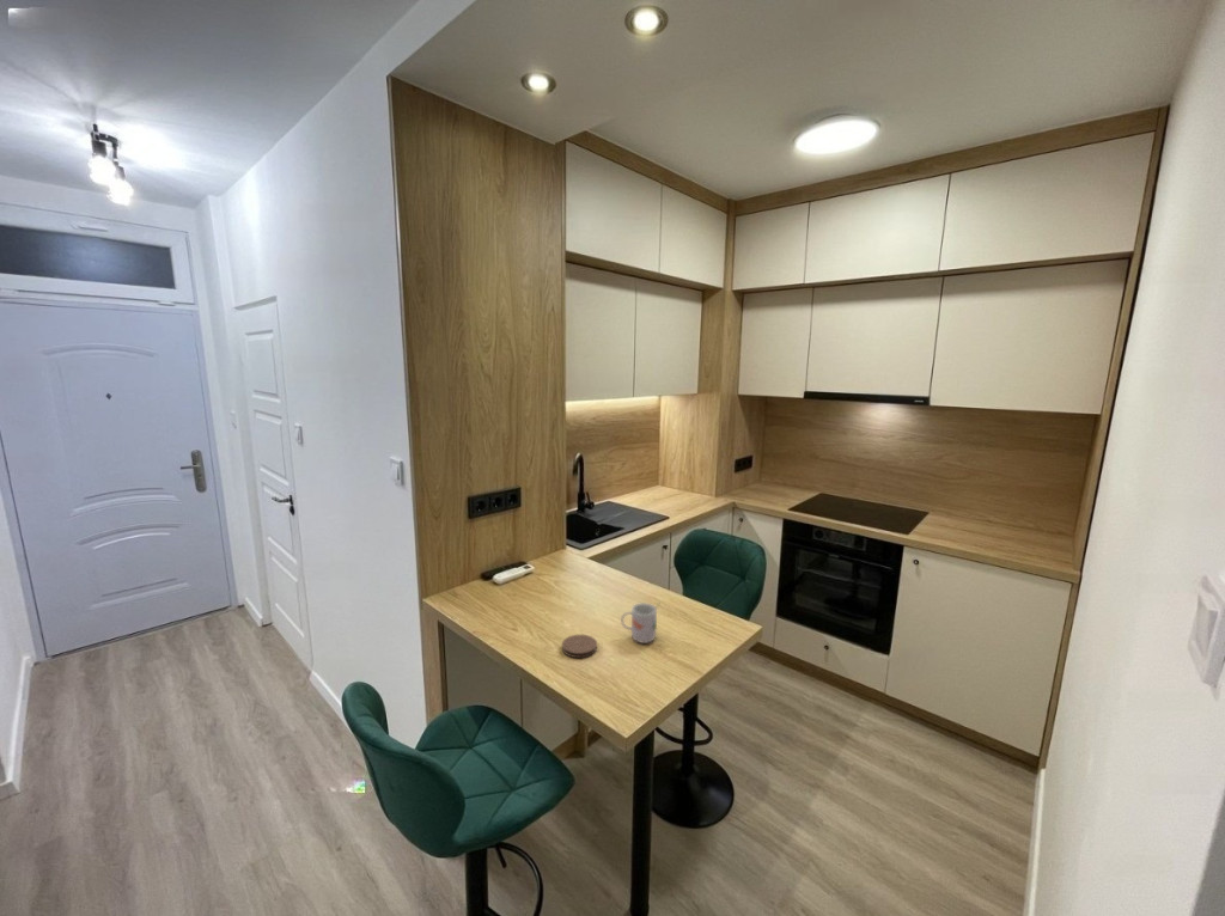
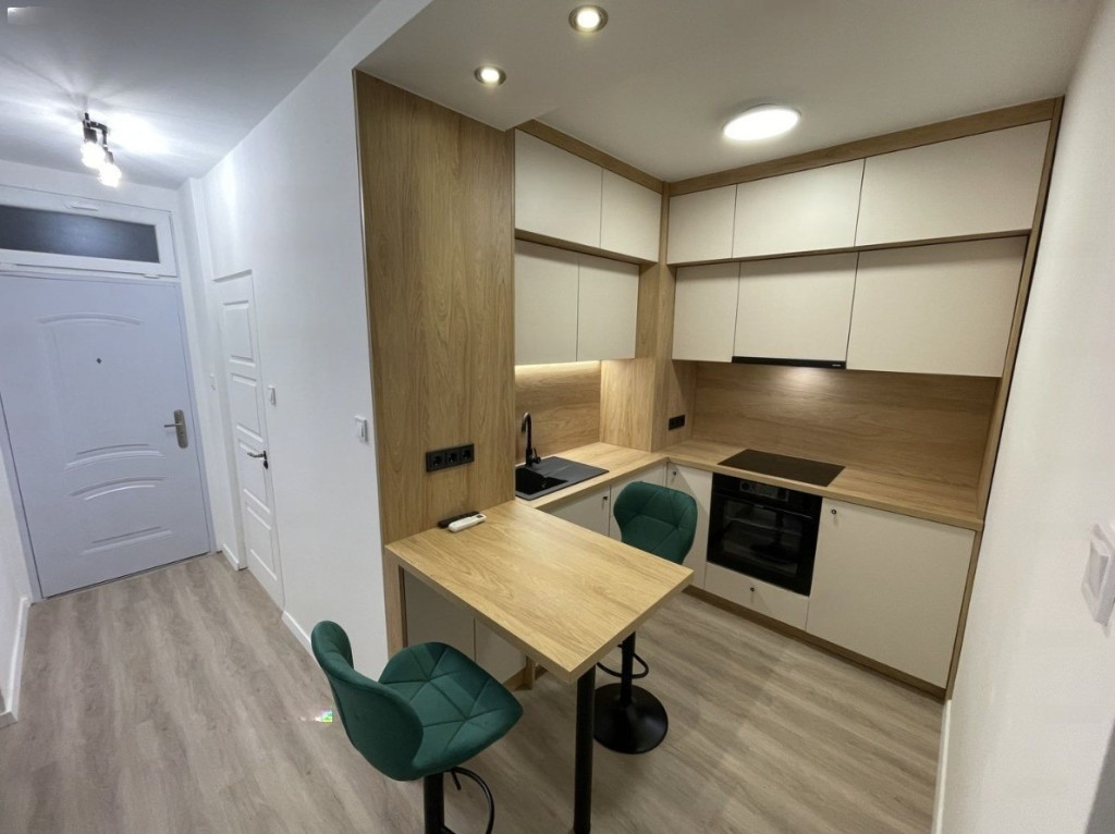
- mug [620,601,660,645]
- coaster [561,634,598,659]
